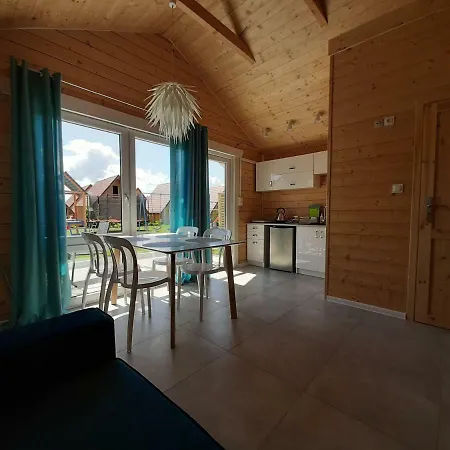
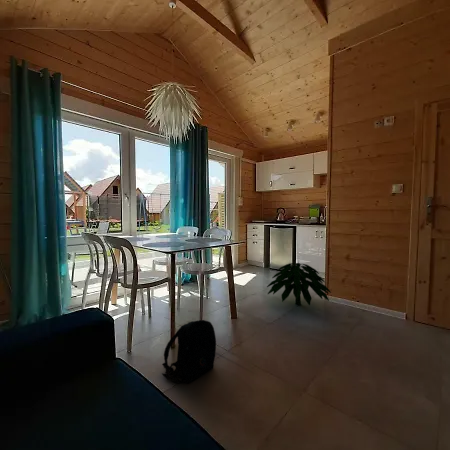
+ indoor plant [266,260,332,306]
+ backpack [161,319,217,385]
